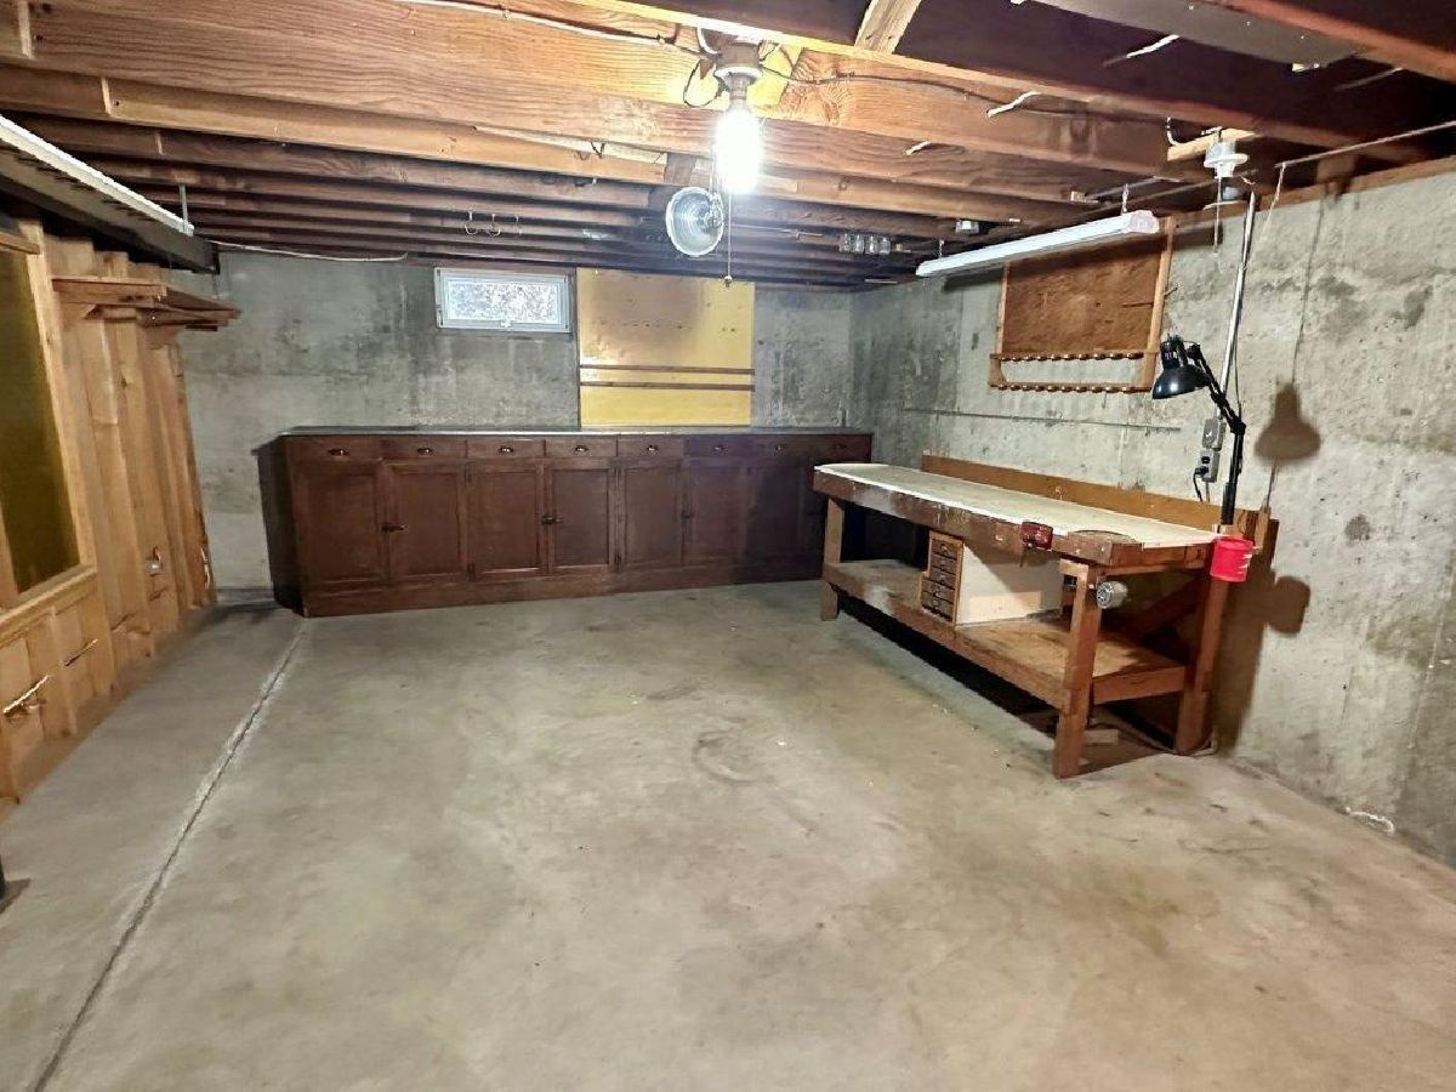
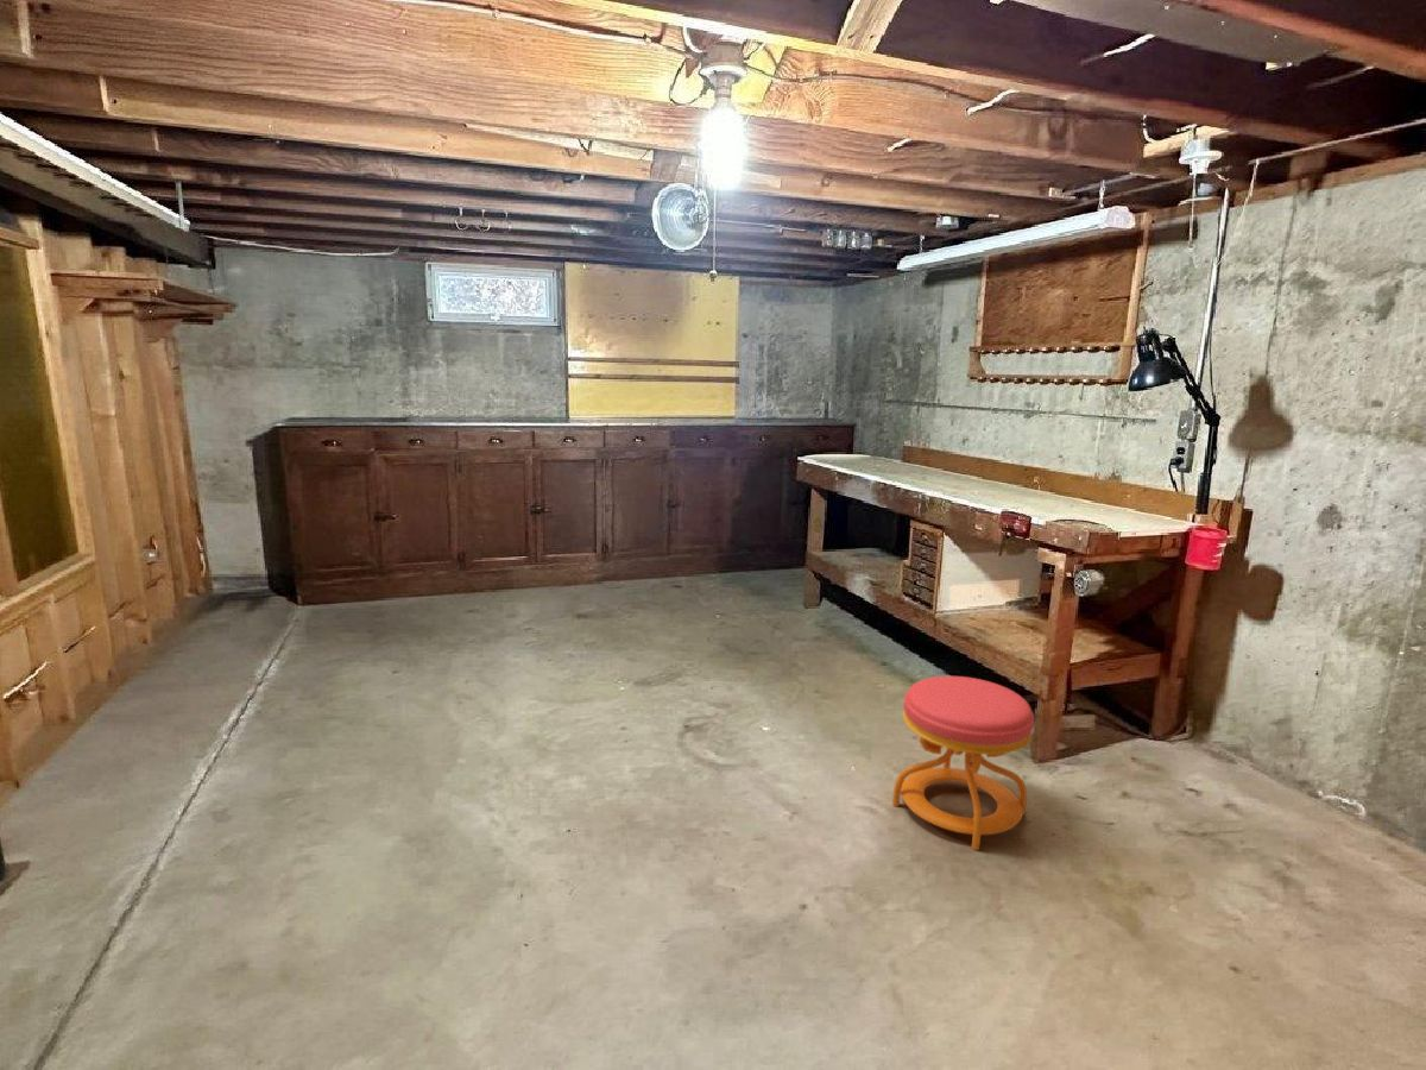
+ stool [891,675,1035,851]
